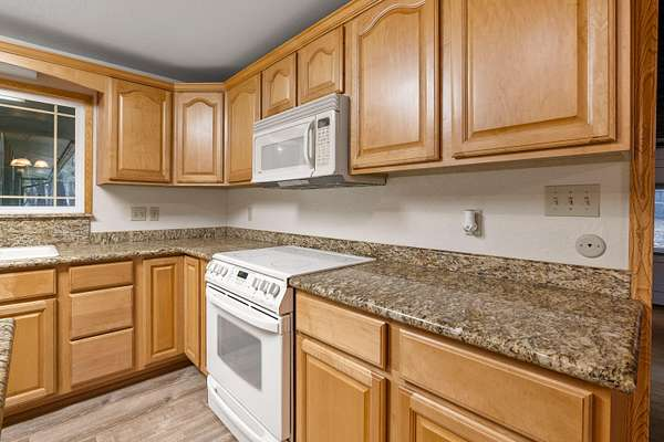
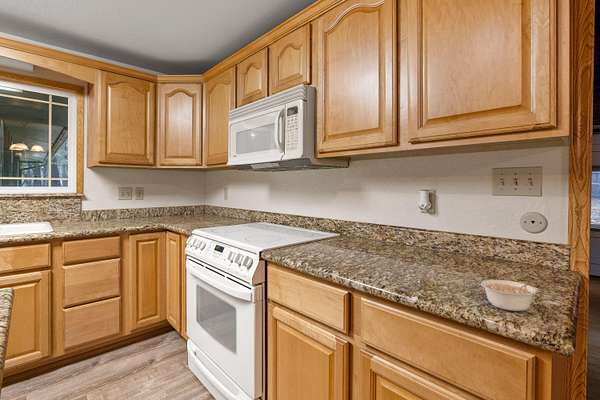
+ legume [480,279,539,312]
